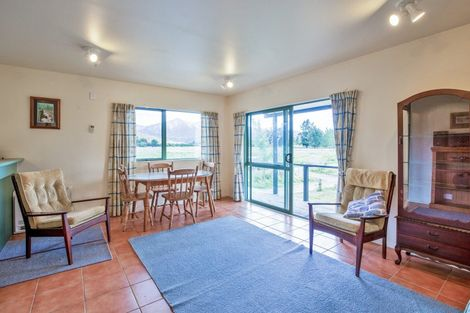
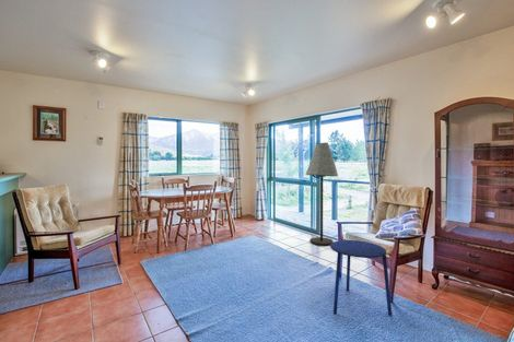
+ side table [329,239,393,317]
+ floor lamp [304,141,339,246]
